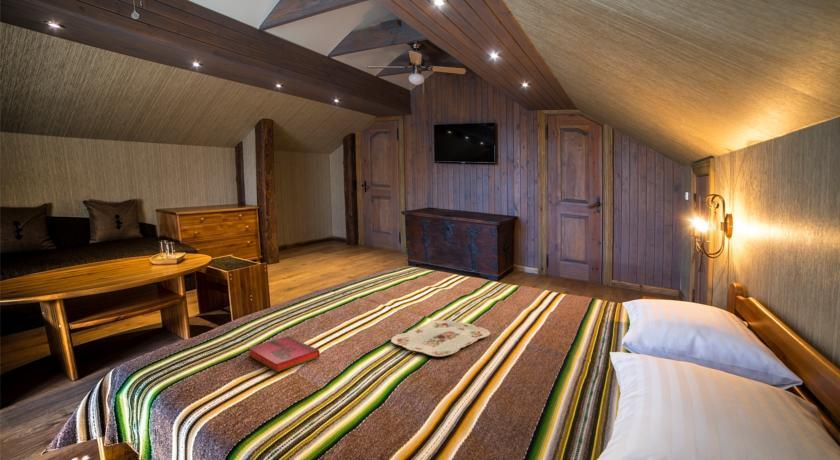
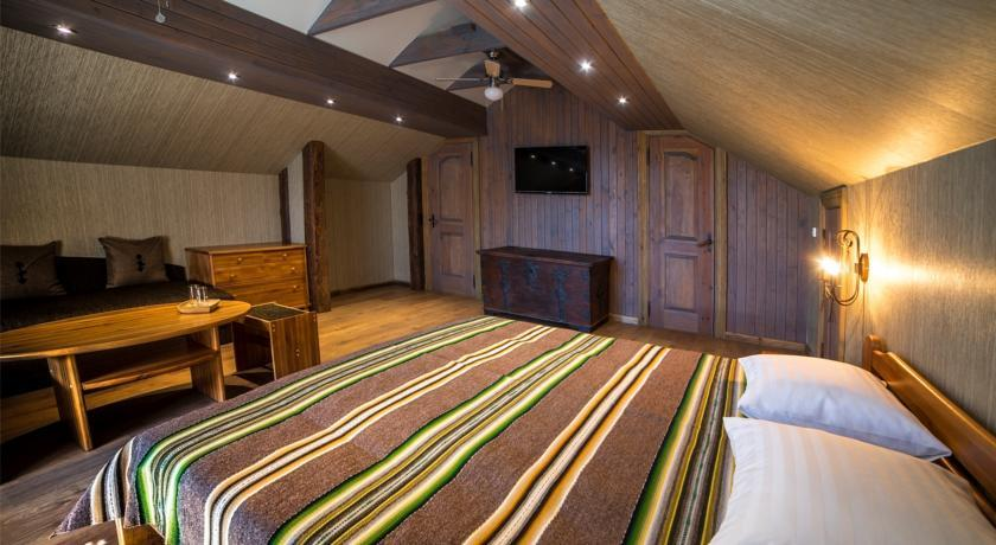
- serving tray [390,319,491,358]
- hardback book [247,335,321,373]
